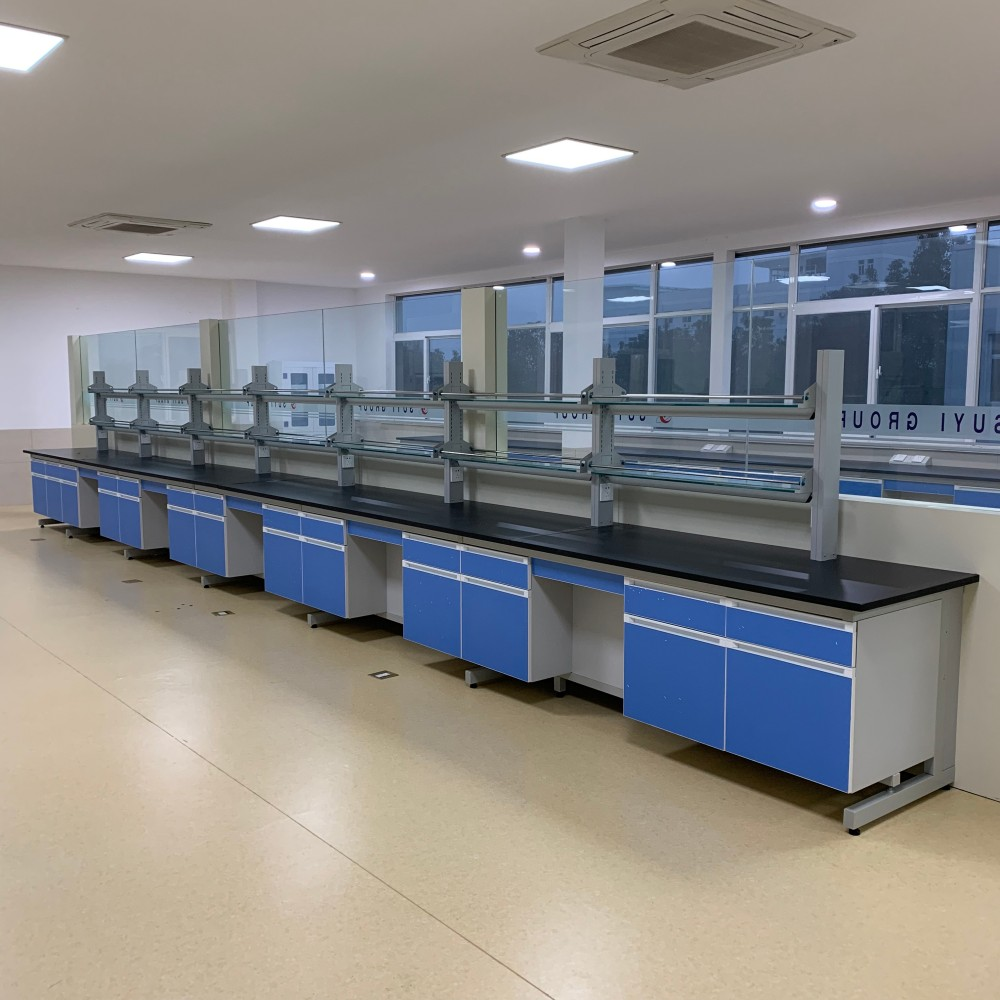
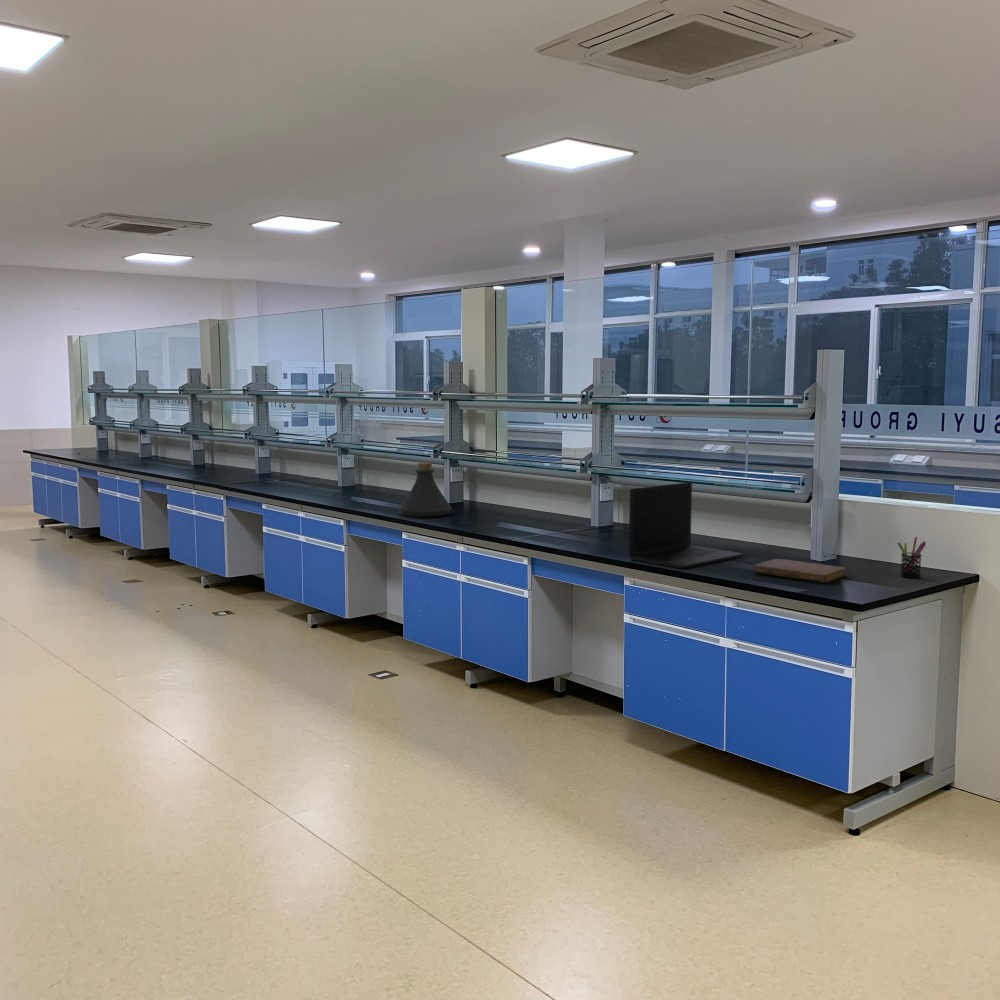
+ laptop [628,481,744,570]
+ notebook [752,558,847,584]
+ pen holder [896,536,927,579]
+ bottle [398,461,453,518]
